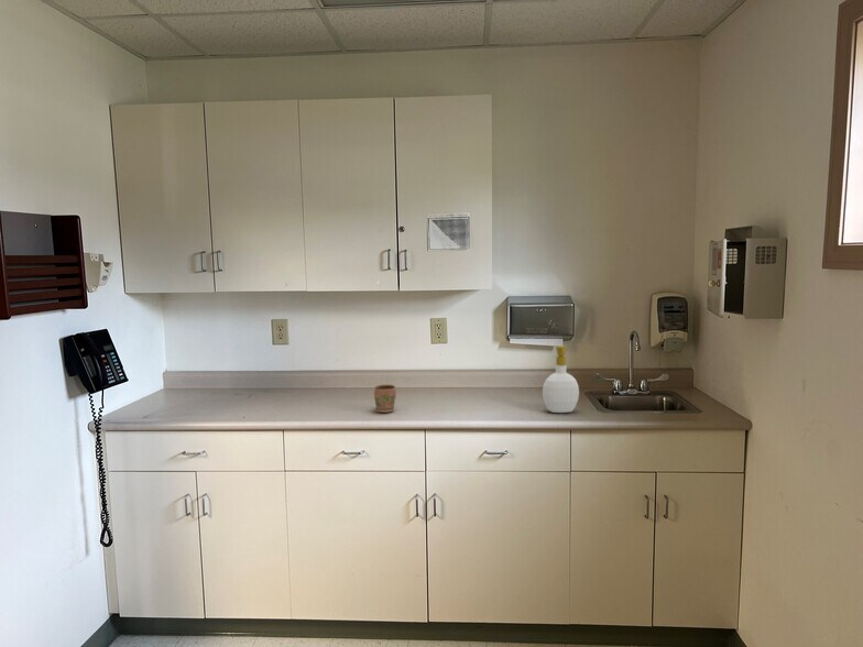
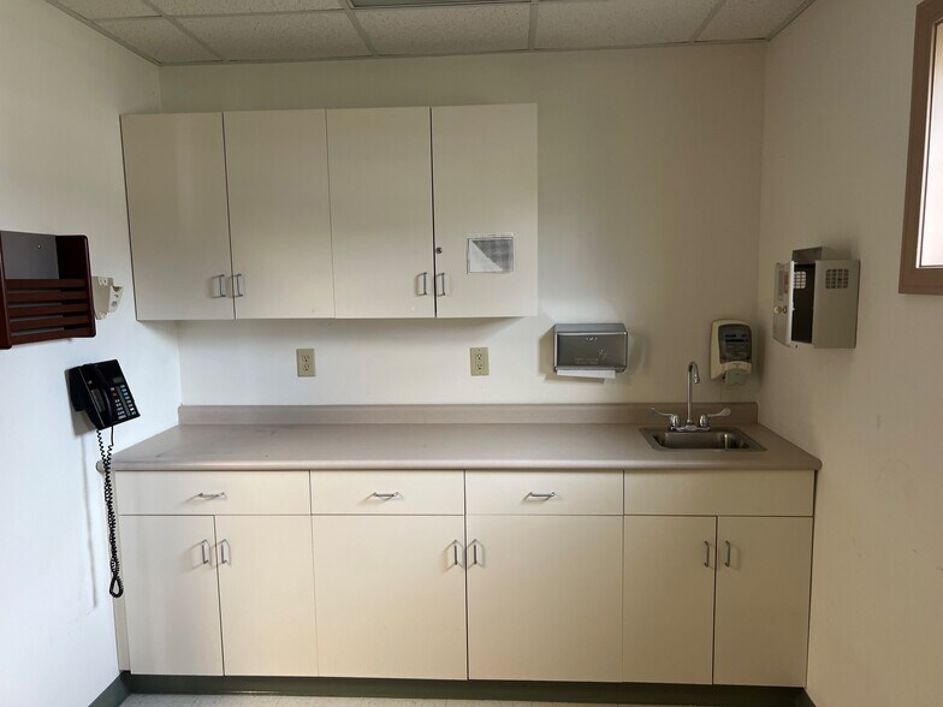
- mug [373,384,397,414]
- soap bottle [542,344,580,414]
